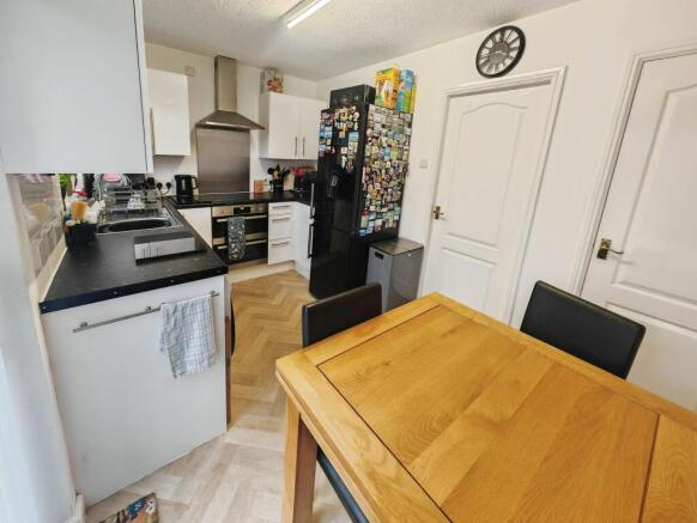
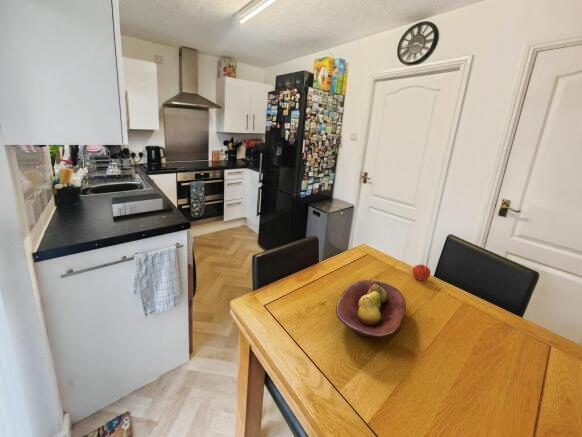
+ fruit bowl [335,279,407,339]
+ apple [411,263,432,282]
